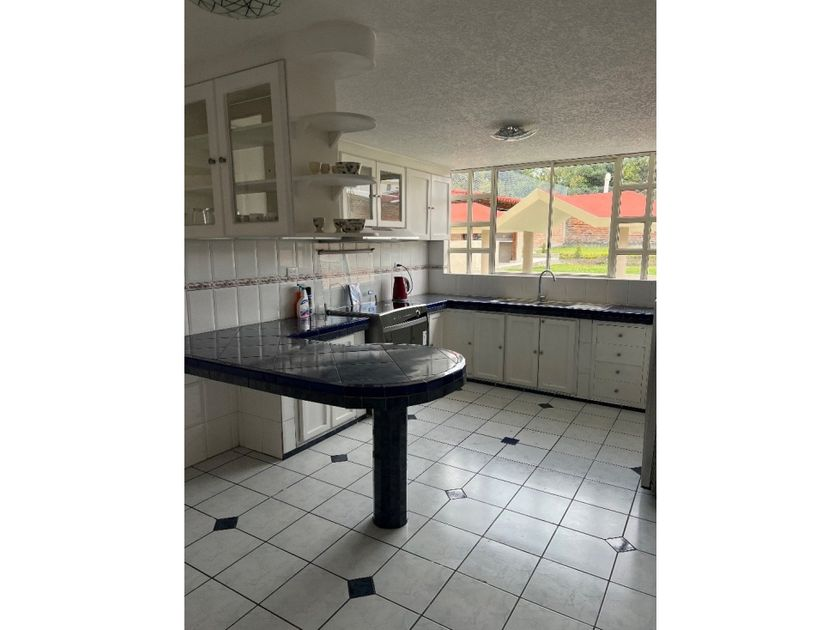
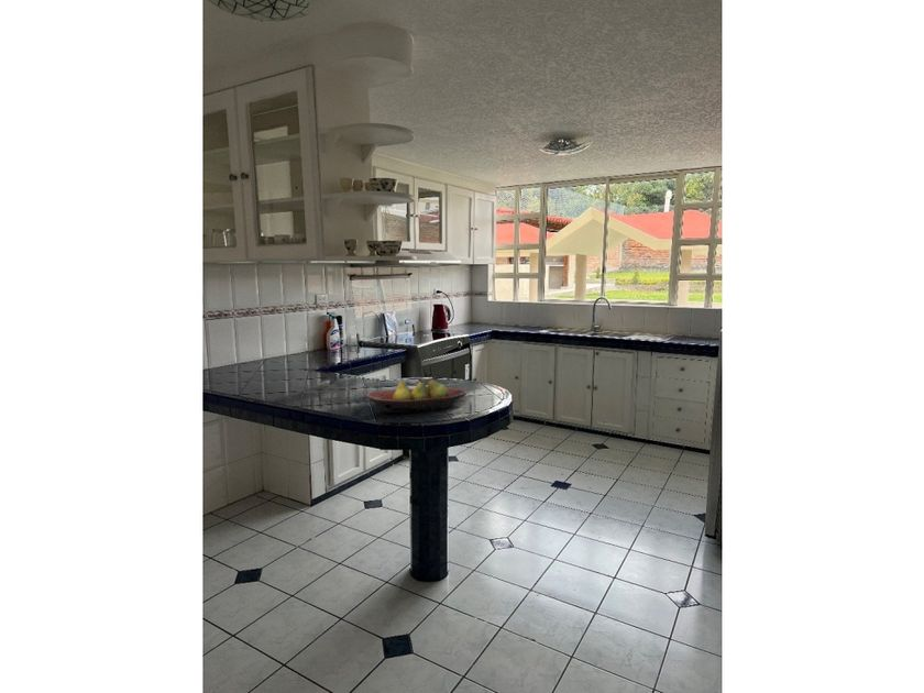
+ fruit bowl [365,380,469,414]
